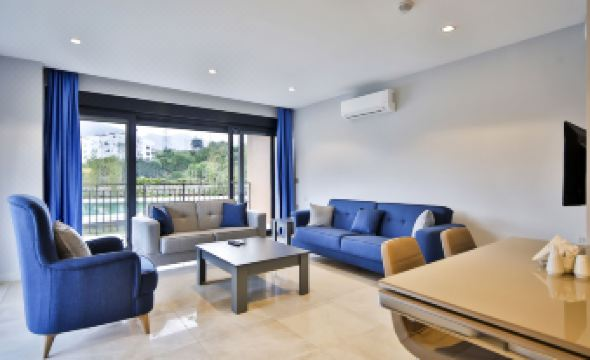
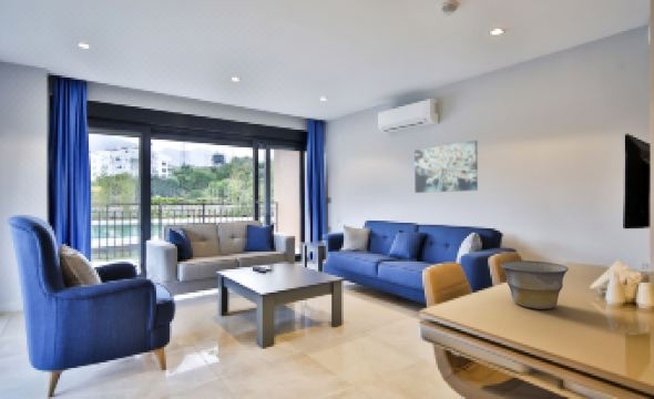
+ wall art [413,140,479,194]
+ bowl [500,259,570,310]
